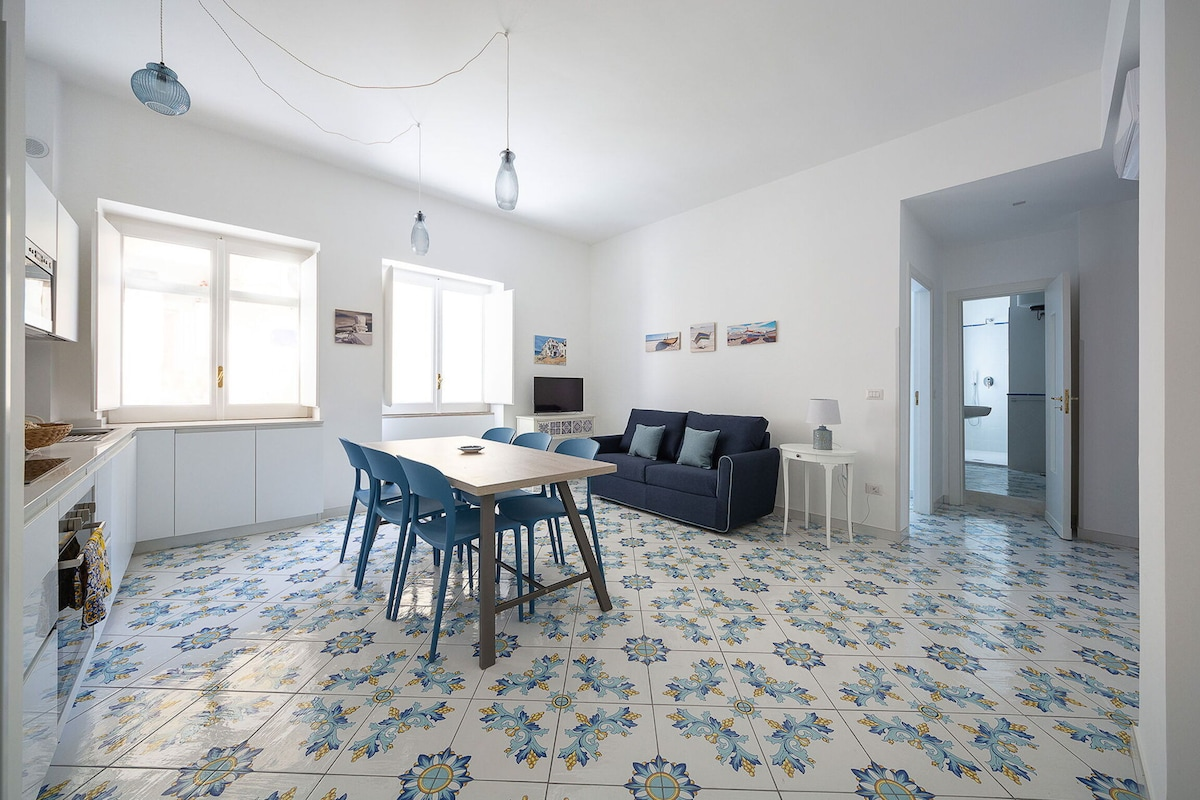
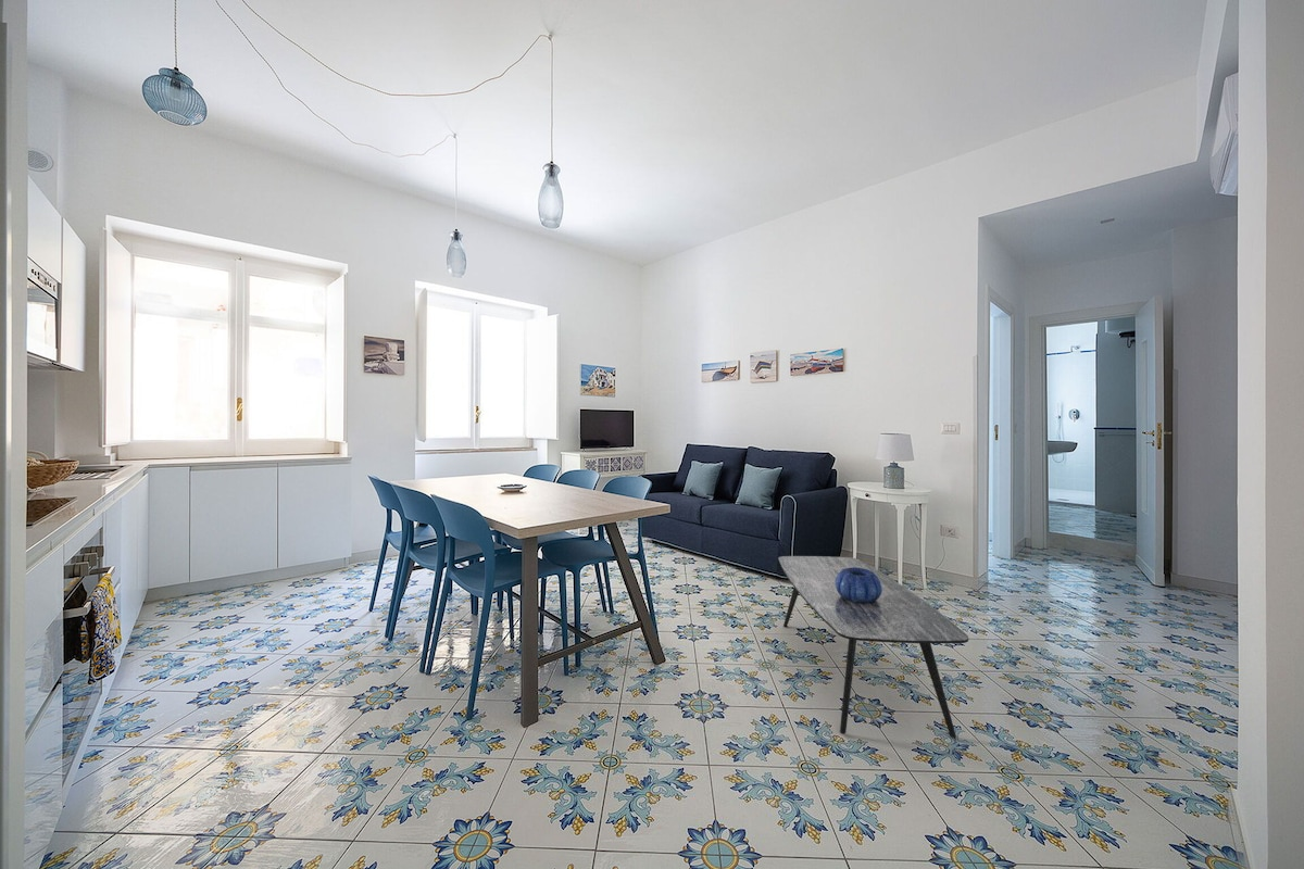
+ coffee table [777,555,969,739]
+ decorative bowl [836,567,882,603]
